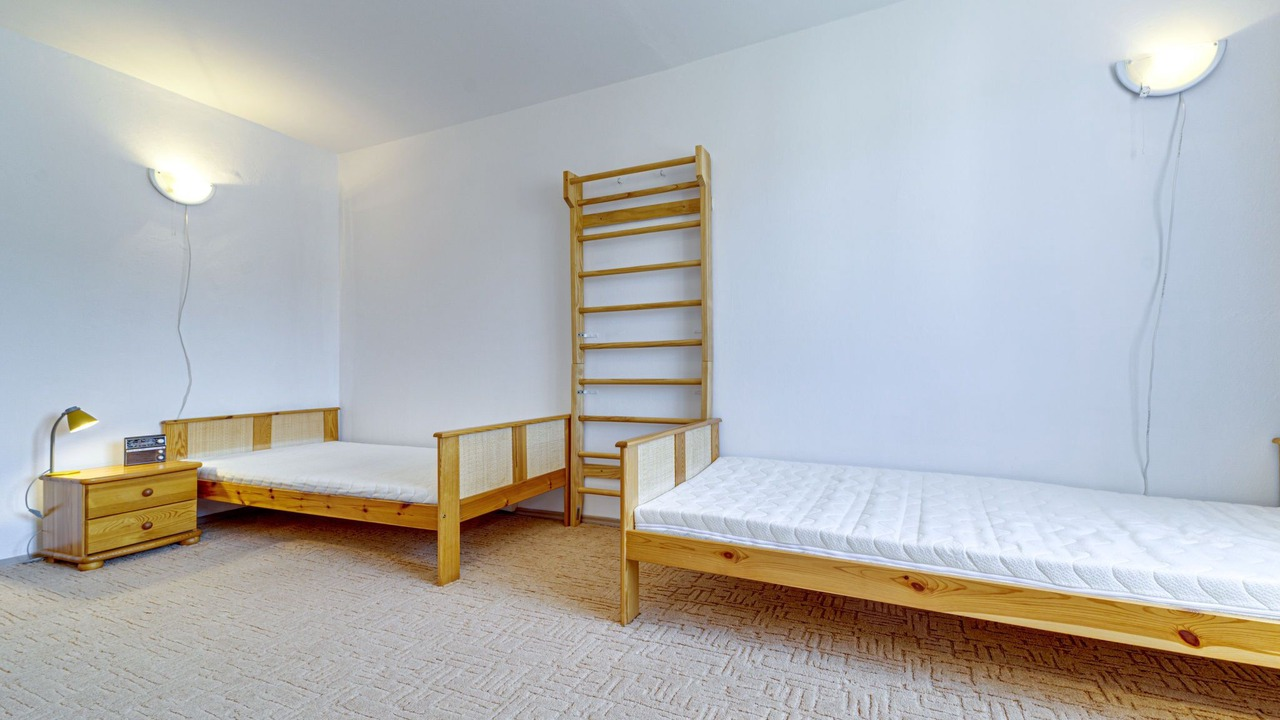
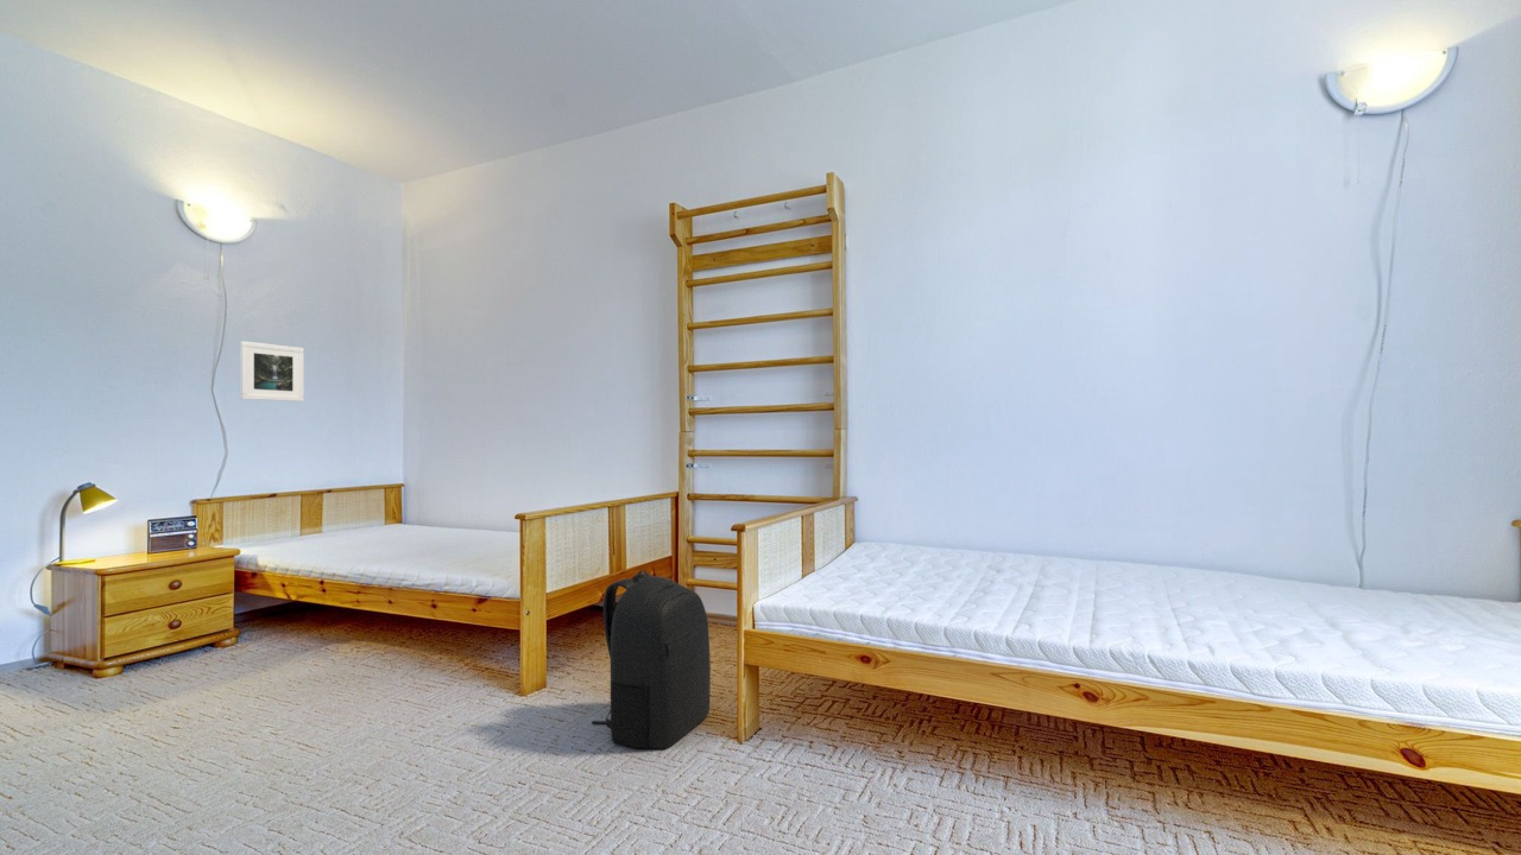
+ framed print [239,340,305,403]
+ backpack [591,569,712,750]
